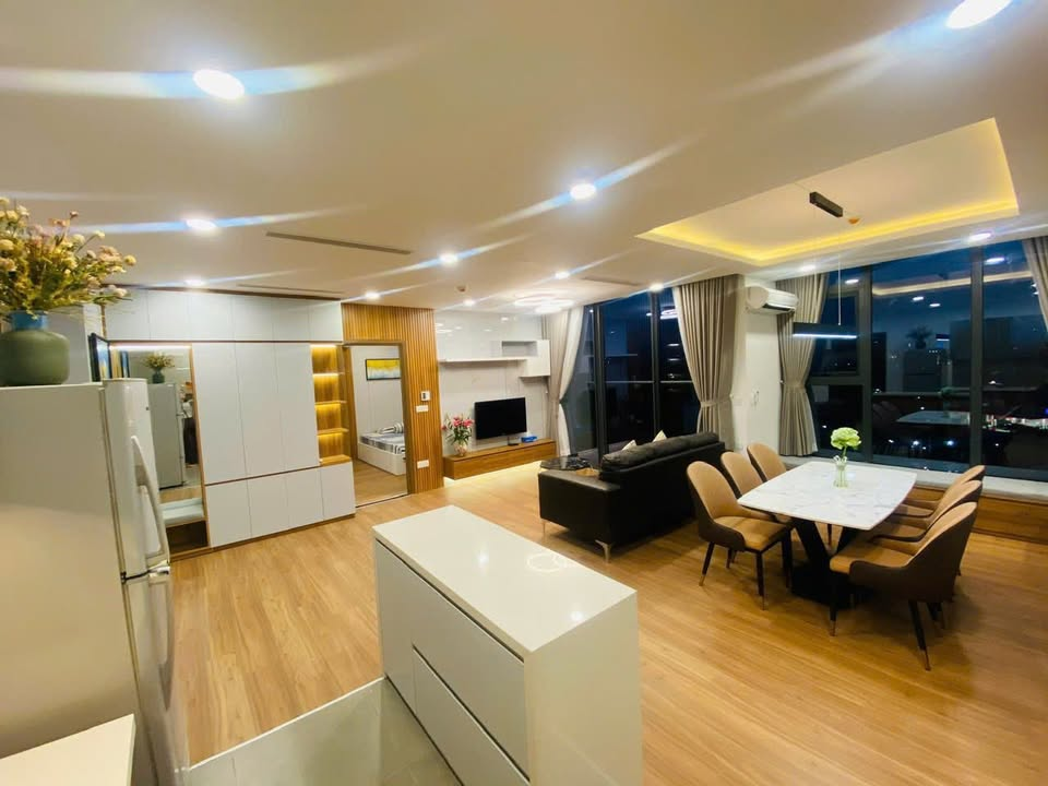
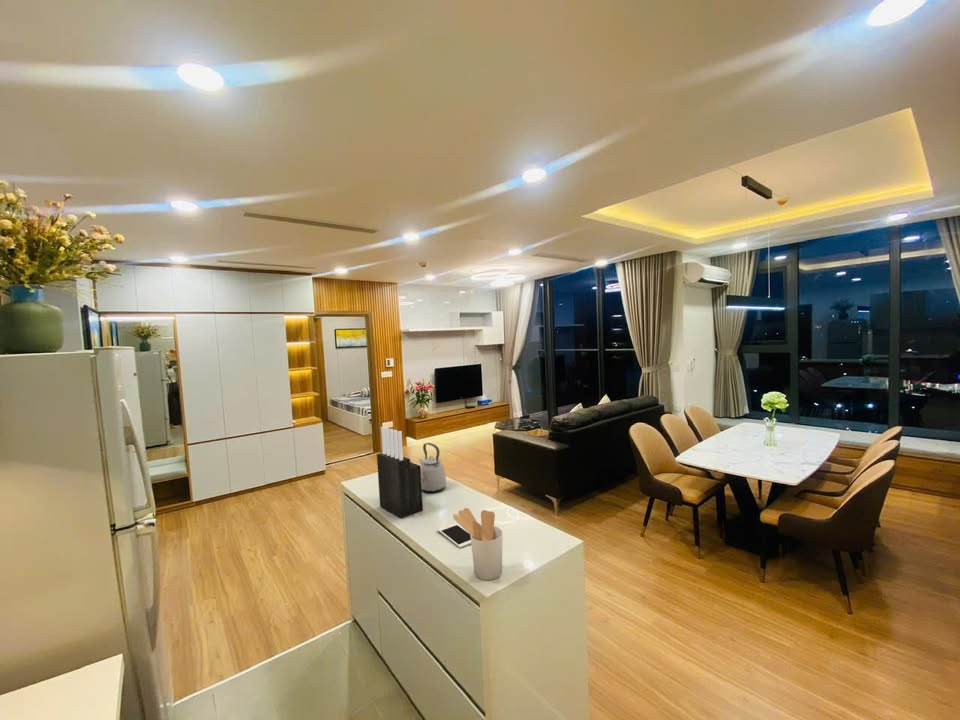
+ kettle [418,442,447,493]
+ cell phone [437,522,471,549]
+ utensil holder [452,507,504,581]
+ knife block [376,426,424,520]
